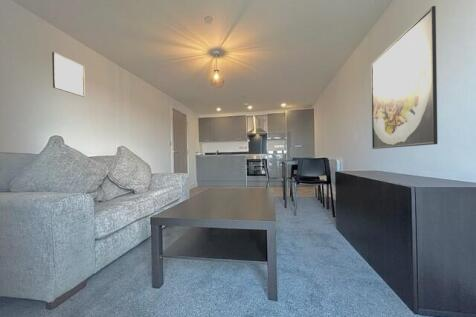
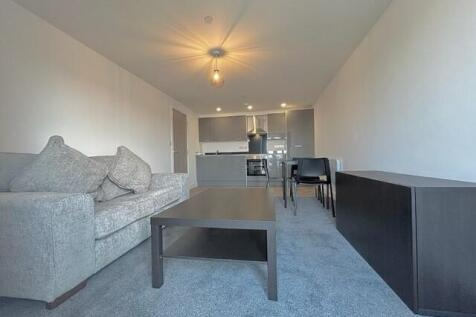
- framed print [51,51,86,98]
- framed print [370,5,439,150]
